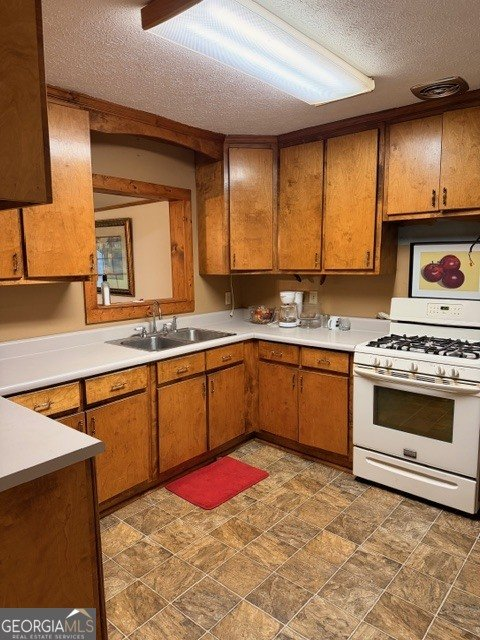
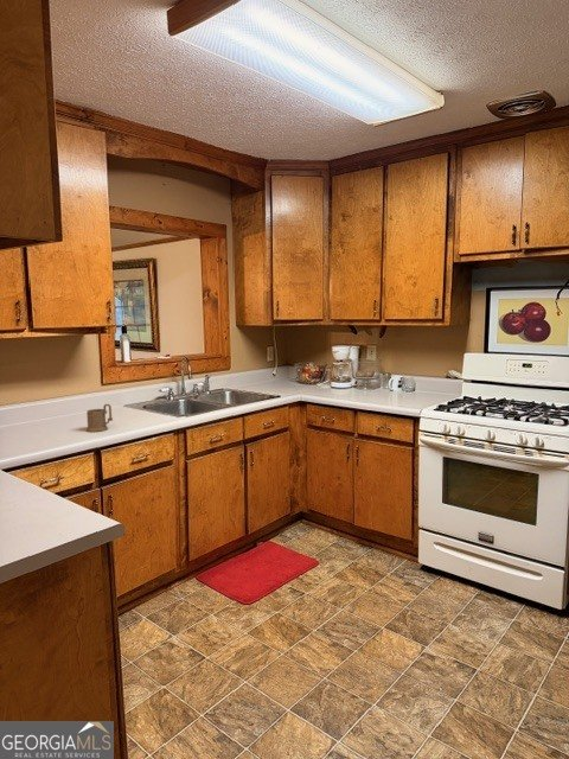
+ mug [85,403,114,433]
